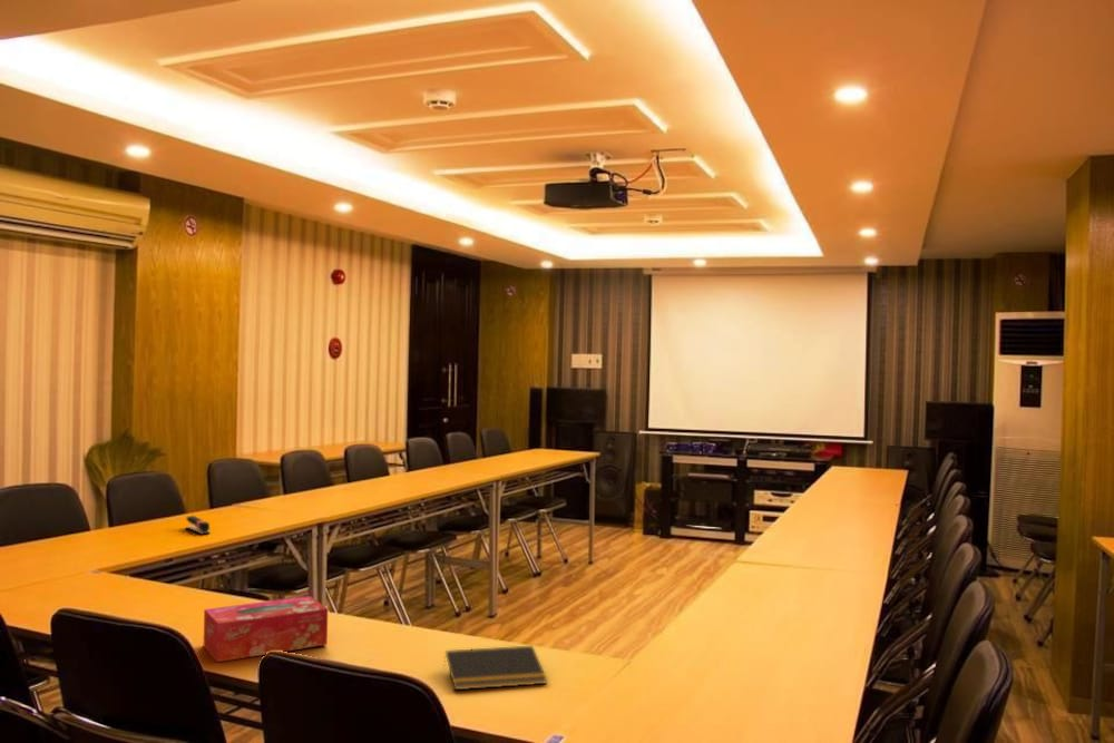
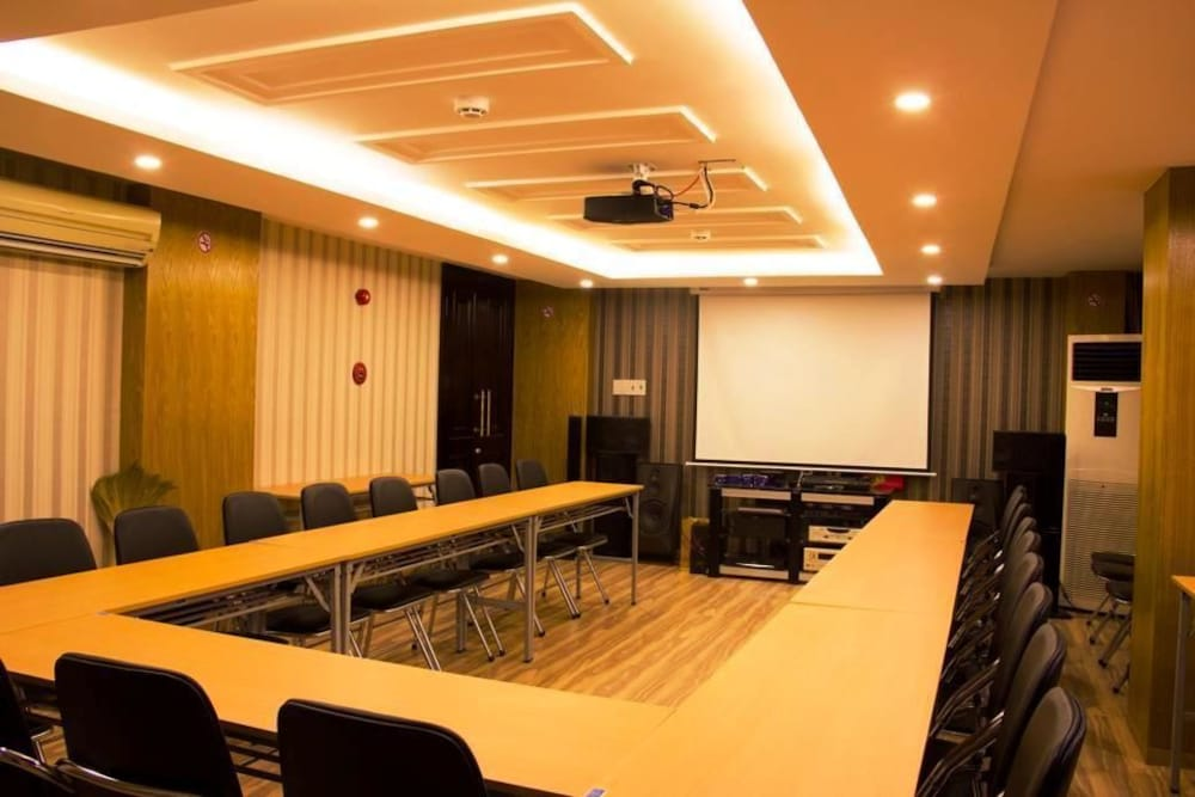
- tissue box [203,595,329,663]
- notepad [442,645,548,691]
- stapler [185,515,211,536]
